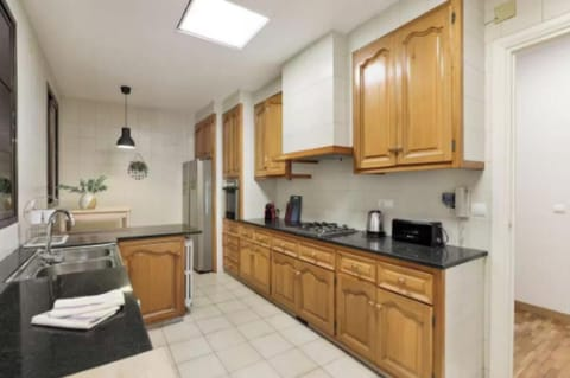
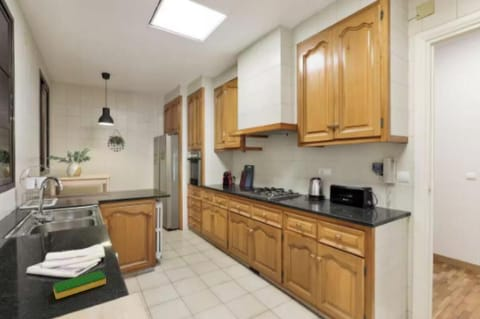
+ dish sponge [53,270,107,300]
